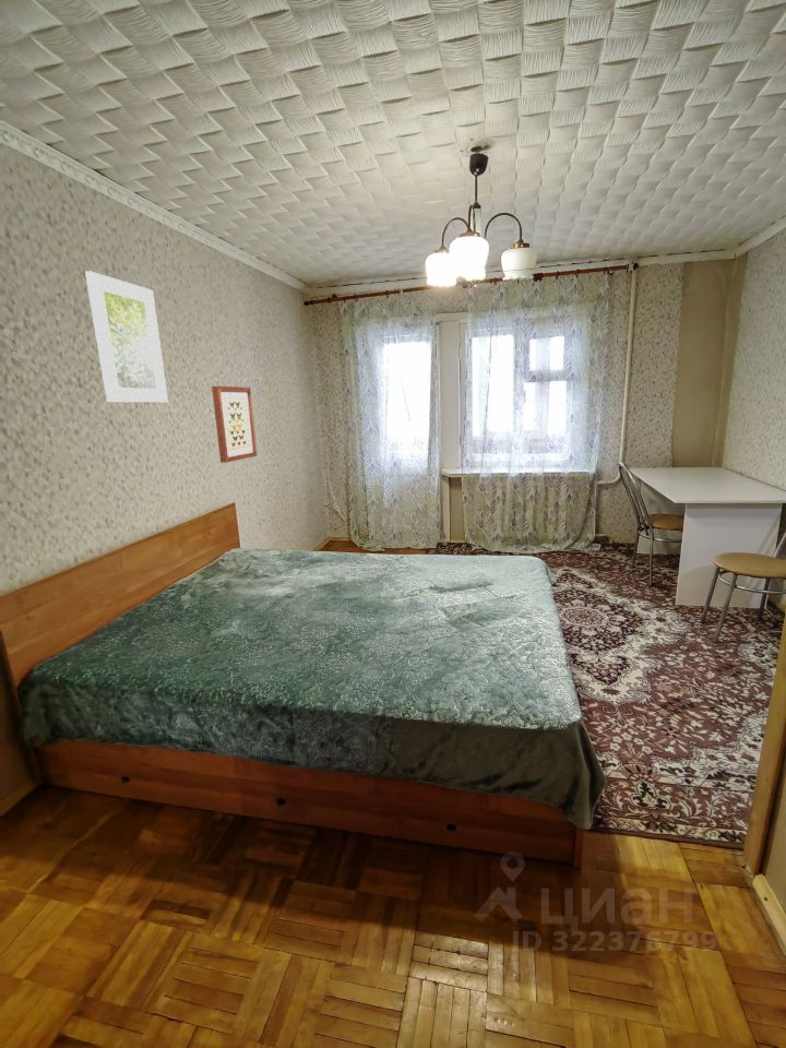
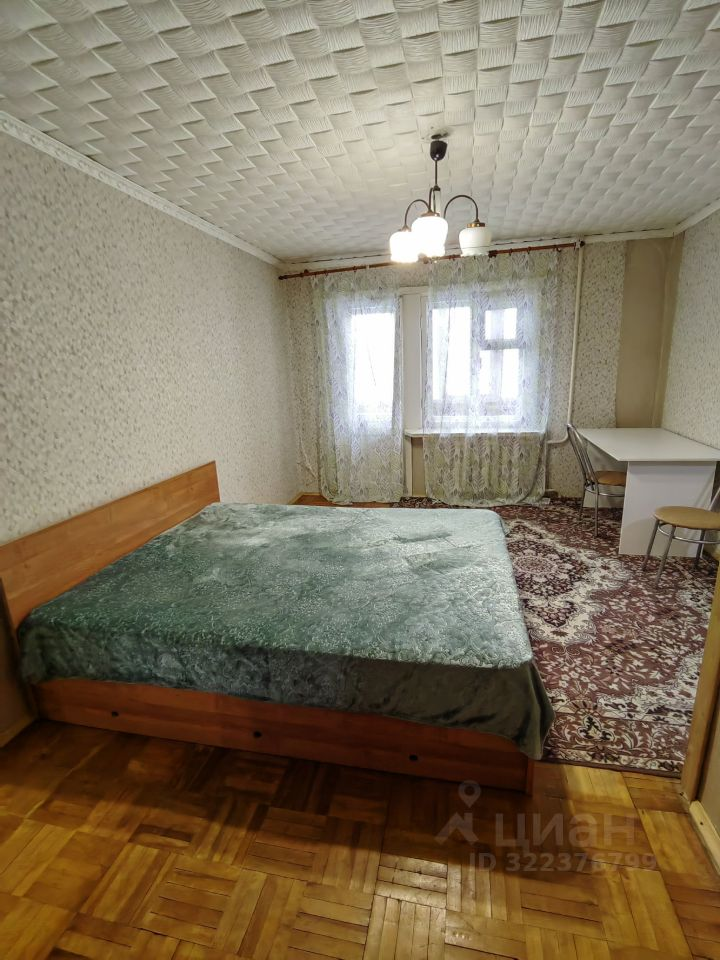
- wall art [211,385,258,464]
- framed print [84,270,169,404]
